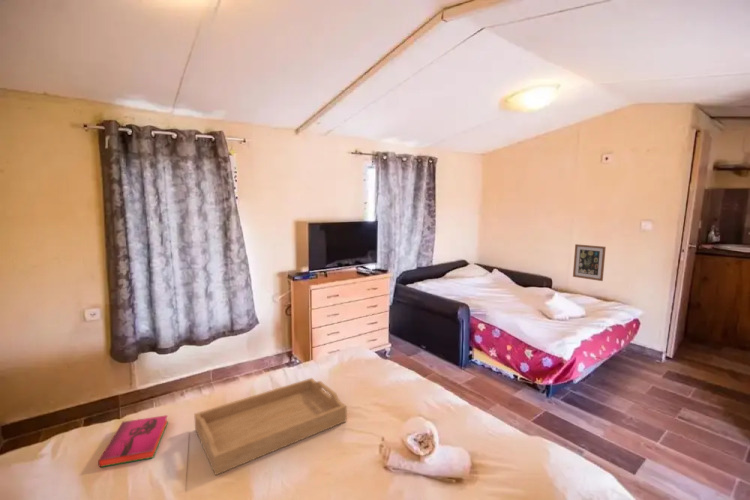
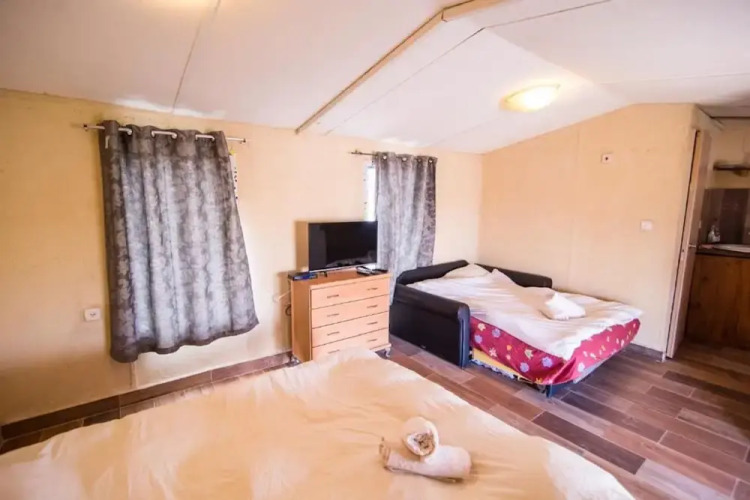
- hardback book [97,414,169,468]
- wall art [572,243,607,282]
- serving tray [193,377,348,476]
